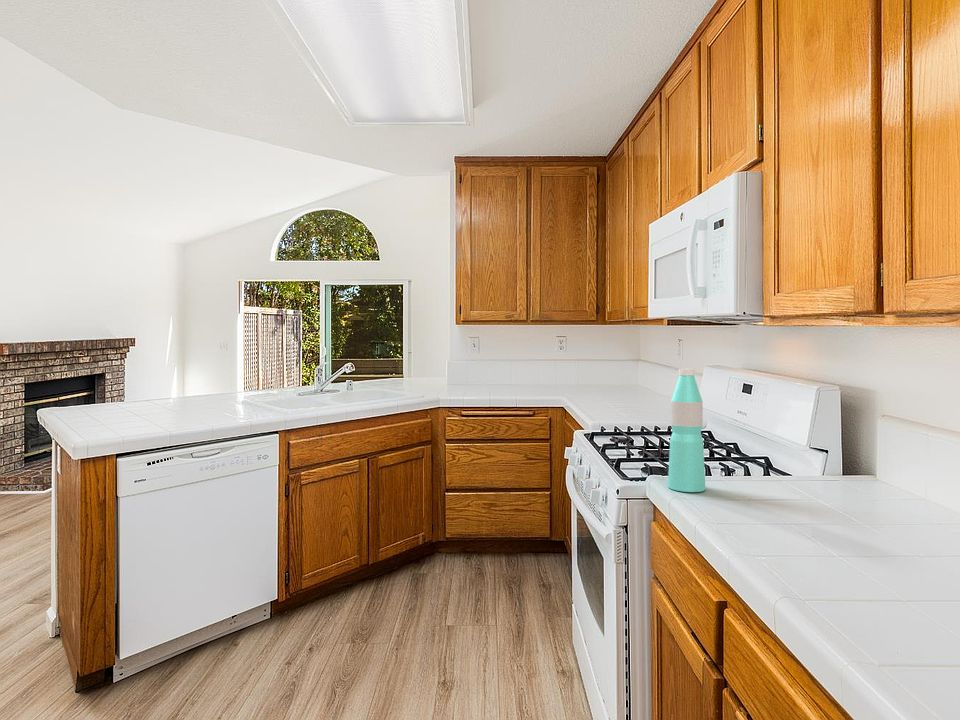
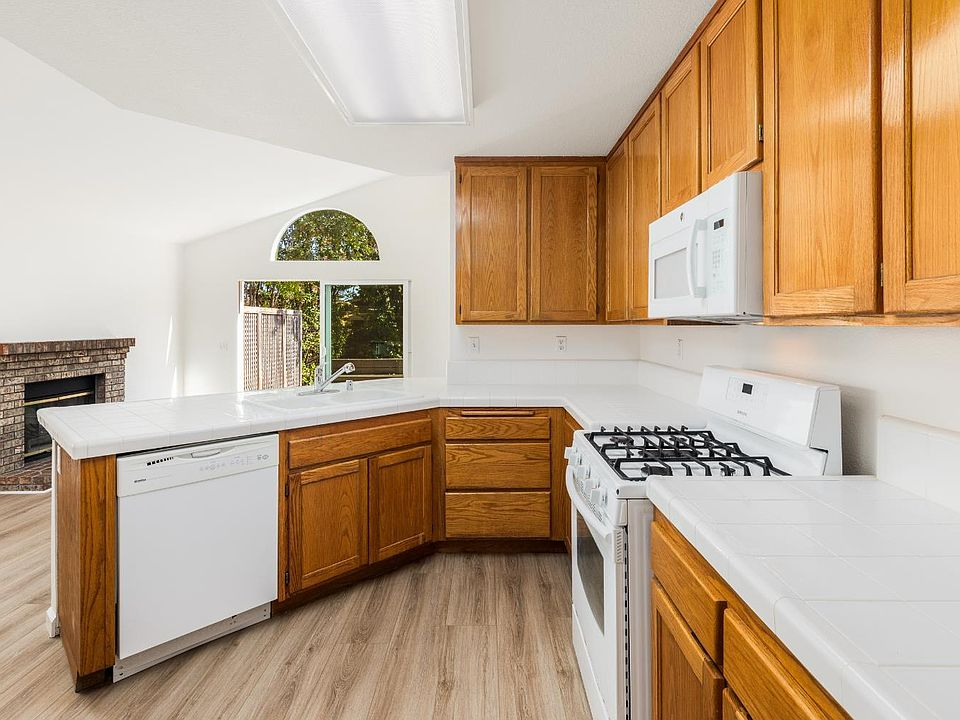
- water bottle [667,368,706,493]
